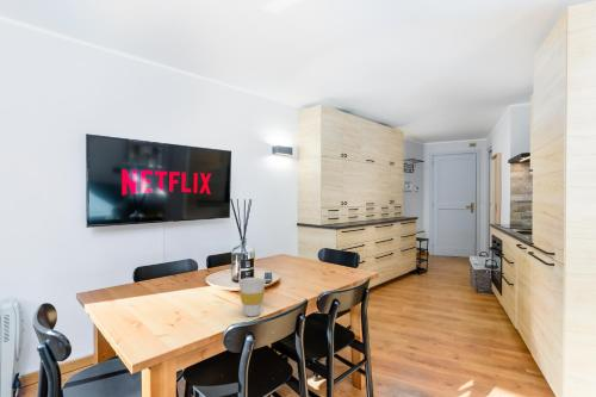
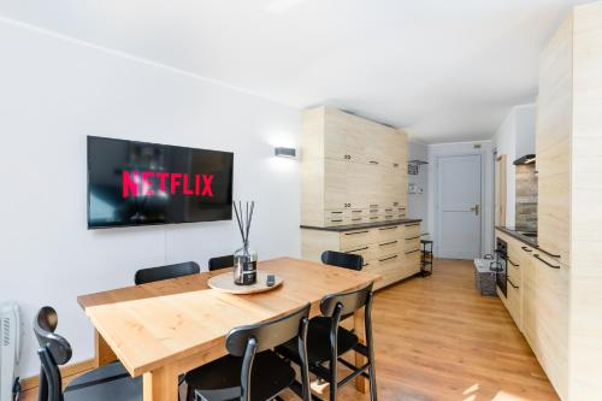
- cup [237,277,267,317]
